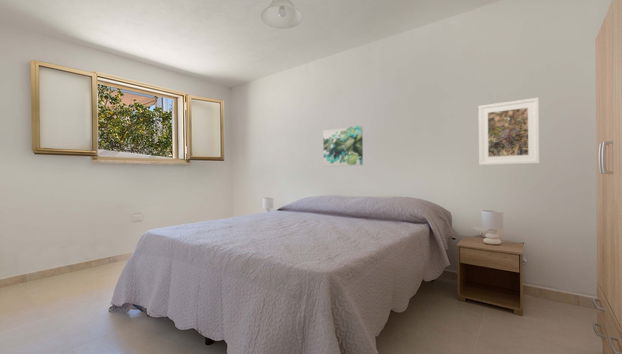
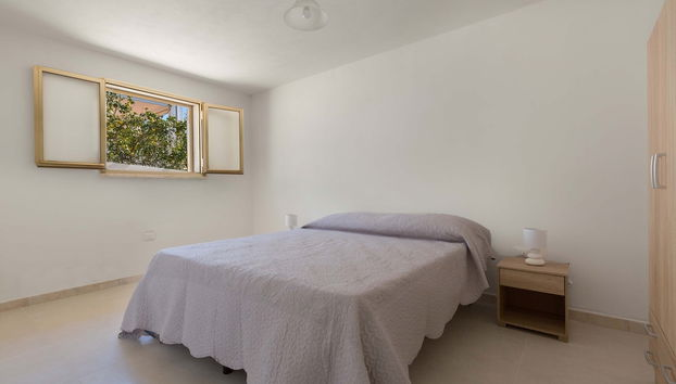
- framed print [478,97,540,166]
- wall art [322,125,364,168]
